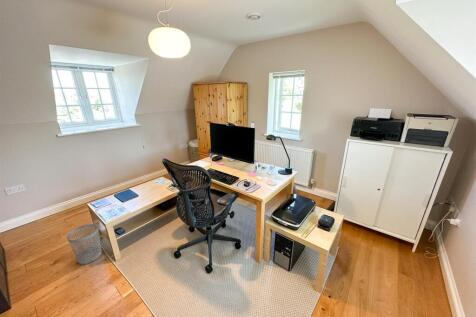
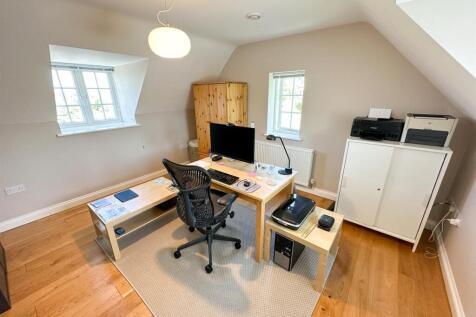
- wastebasket [66,223,102,265]
